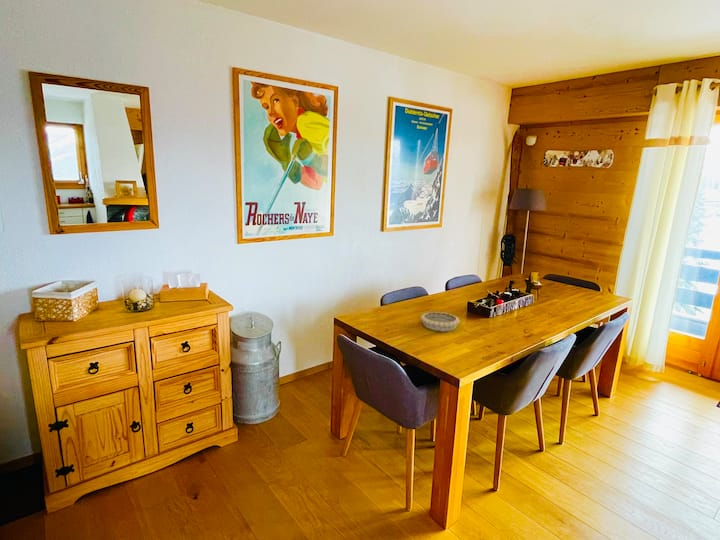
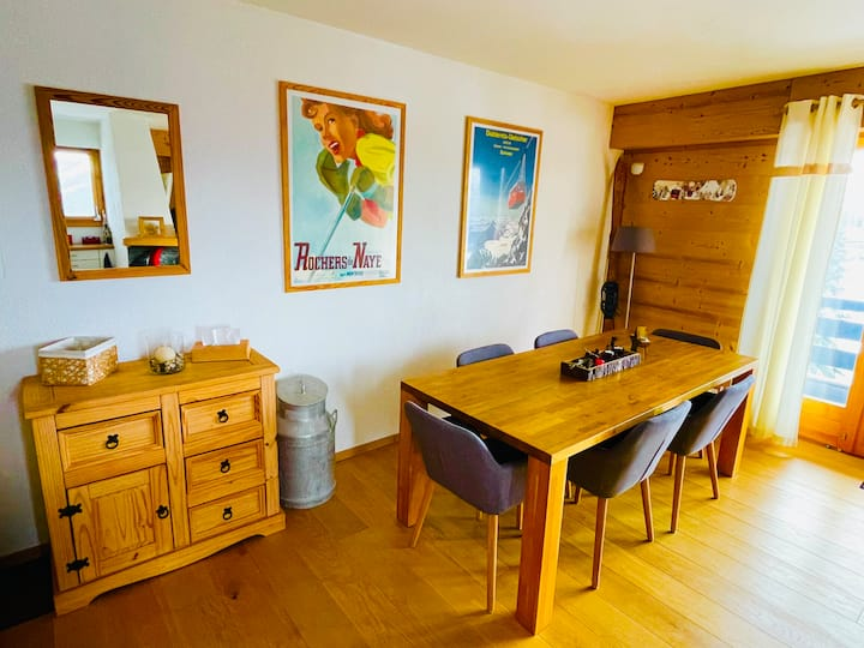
- decorative bowl [420,311,461,332]
